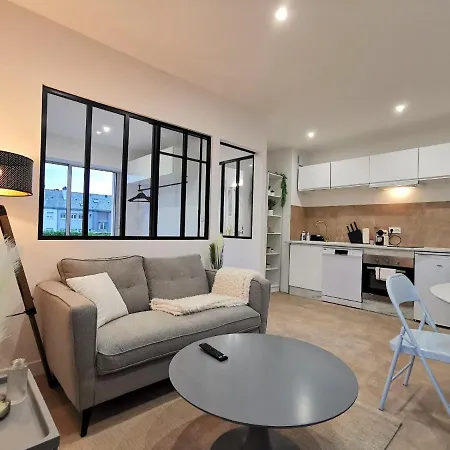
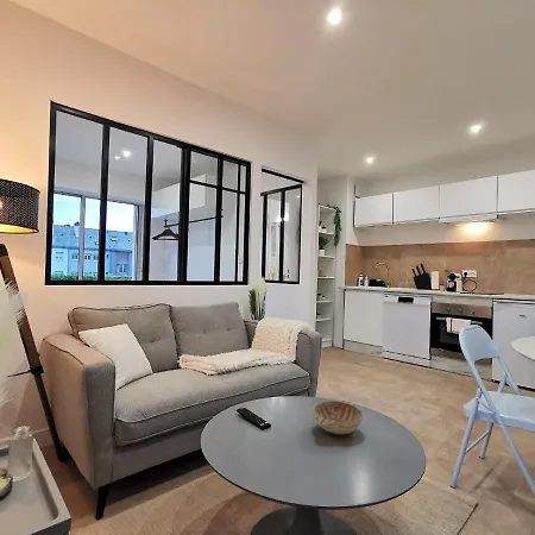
+ decorative bowl [311,399,364,435]
